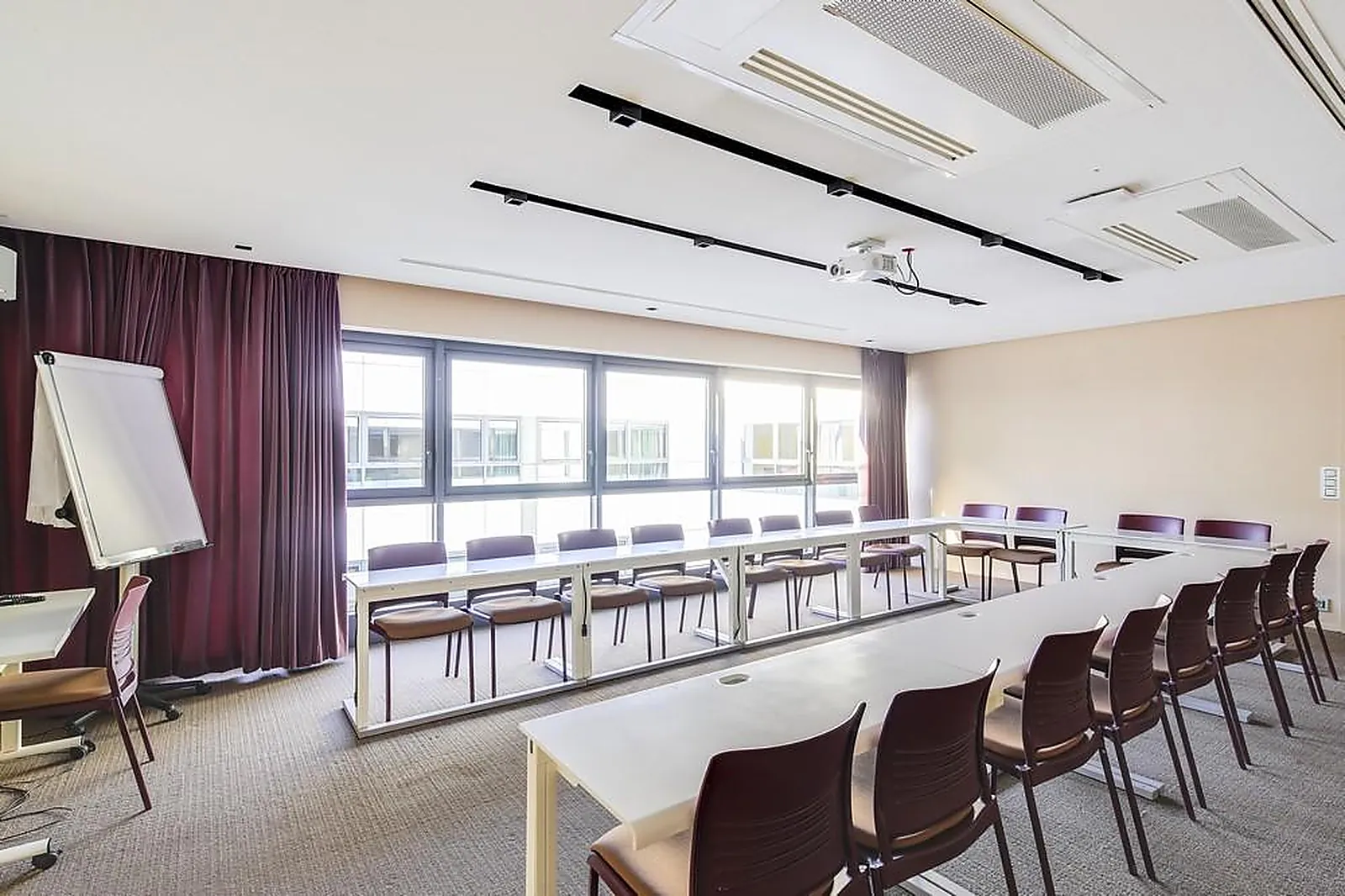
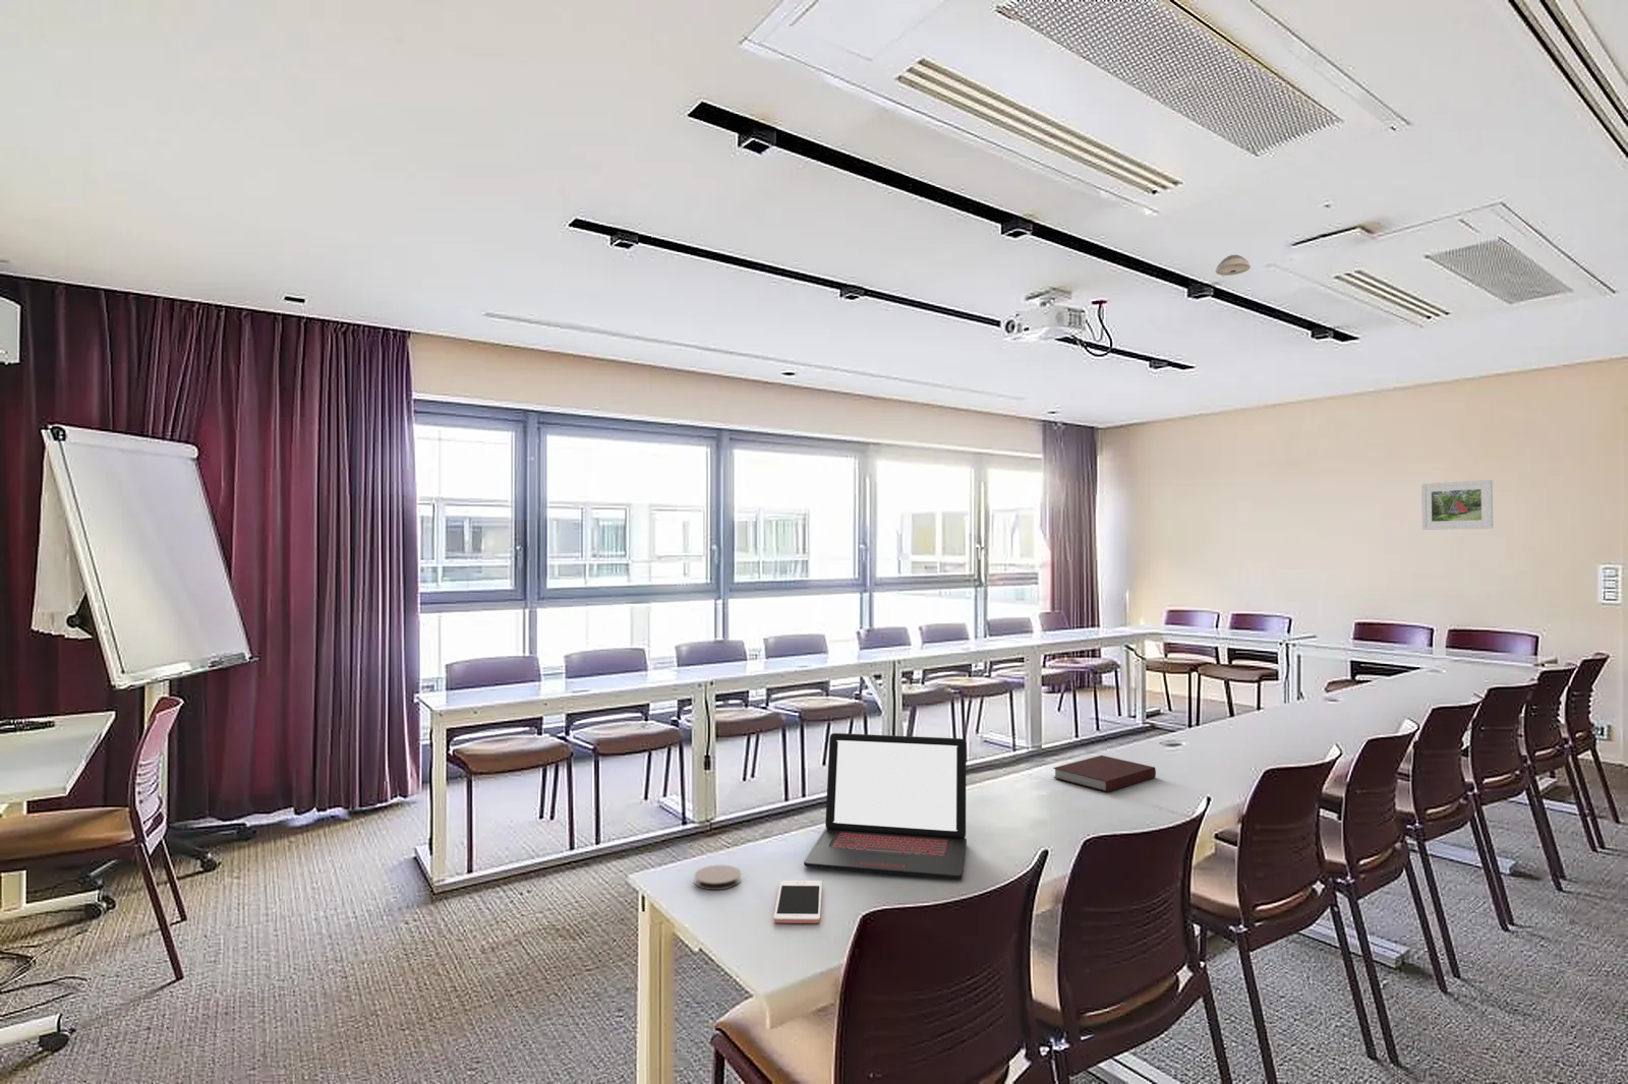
+ coaster [694,864,742,890]
+ laptop [803,732,967,881]
+ notebook [1052,755,1157,794]
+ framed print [1421,479,1494,531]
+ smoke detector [1215,254,1252,277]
+ cell phone [773,880,823,924]
